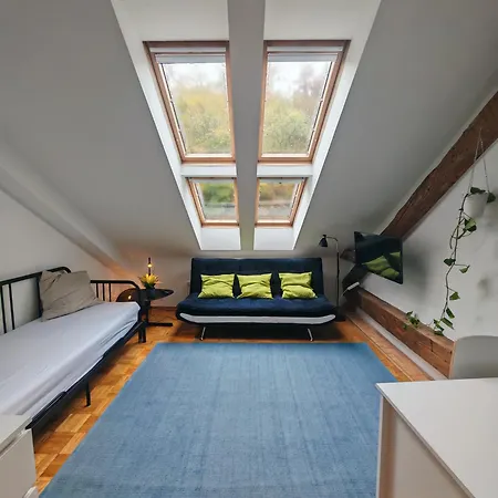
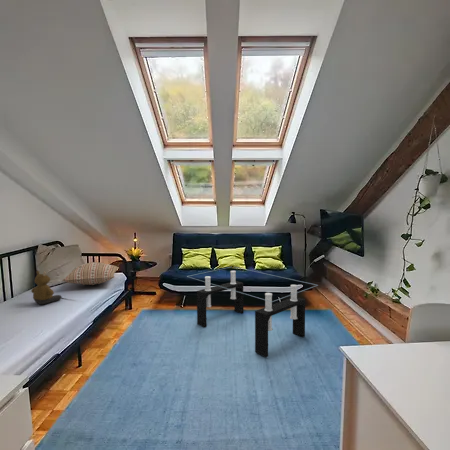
+ coffee table [186,266,319,358]
+ cushion [61,261,120,286]
+ bear [30,270,63,305]
